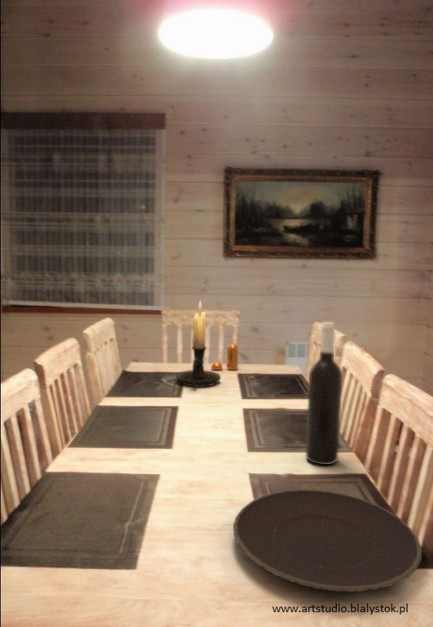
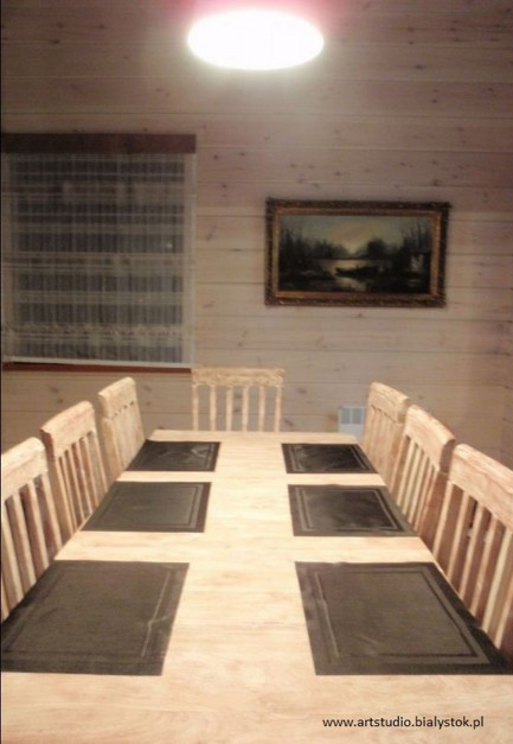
- wine bottle [305,321,343,466]
- candle holder [176,299,222,389]
- plate [232,489,423,593]
- pepper shaker [210,342,239,371]
